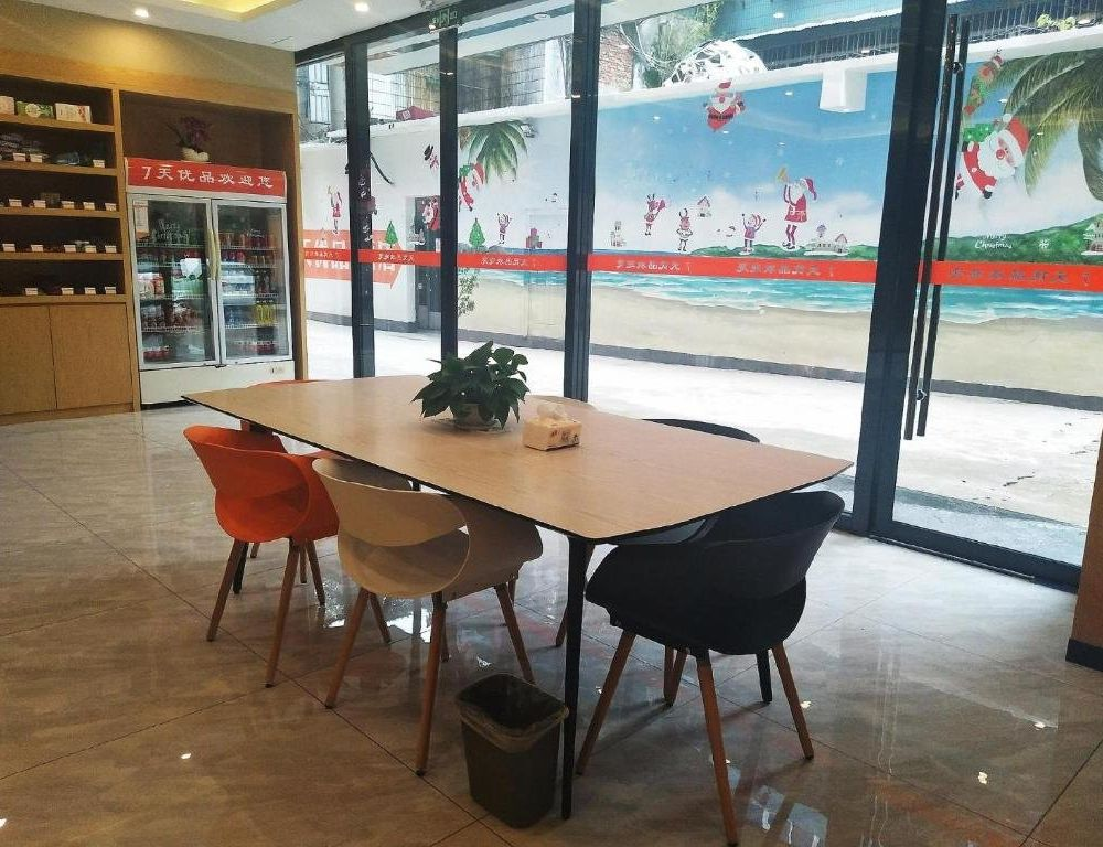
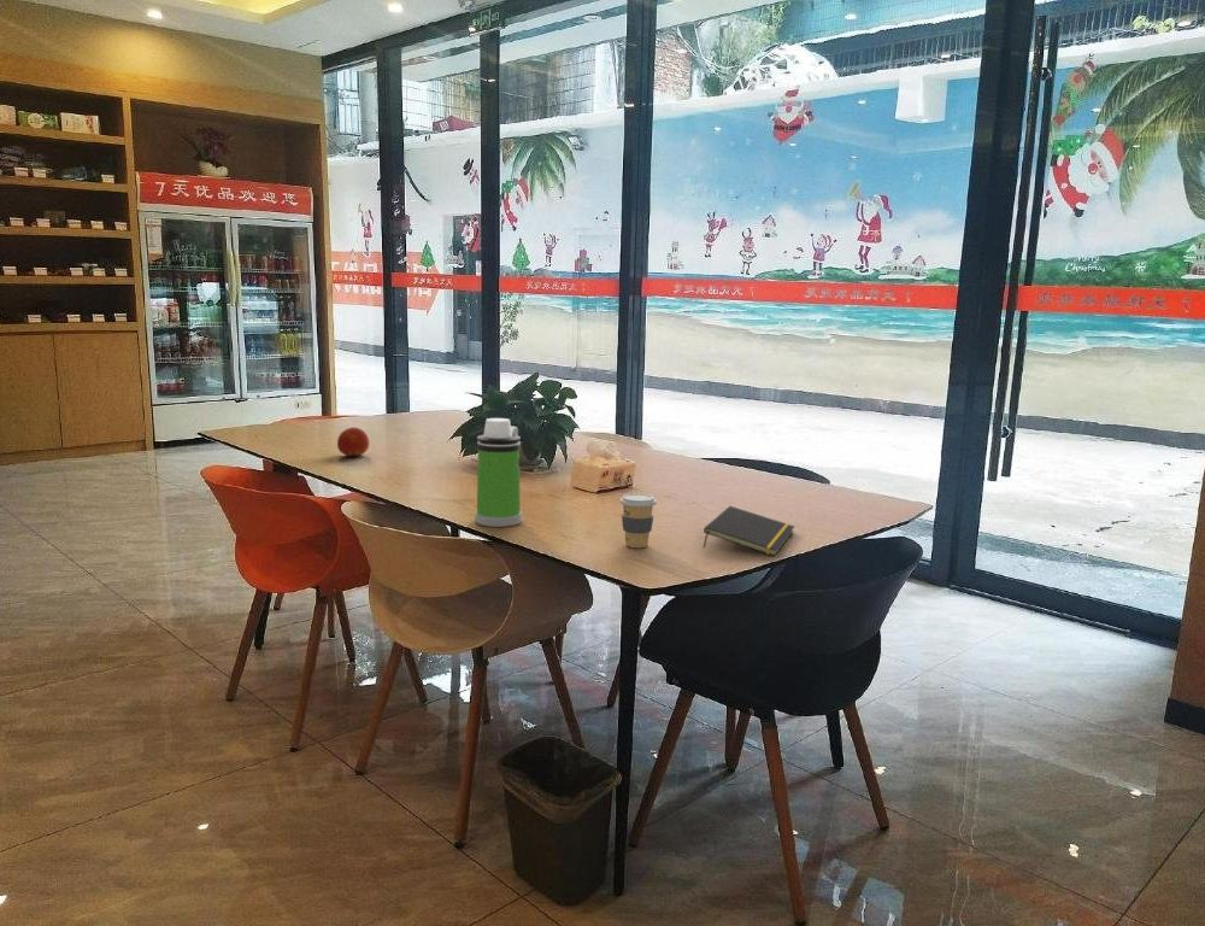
+ water bottle [474,417,523,528]
+ notepad [703,505,795,557]
+ fruit [336,426,370,458]
+ coffee cup [619,493,658,549]
